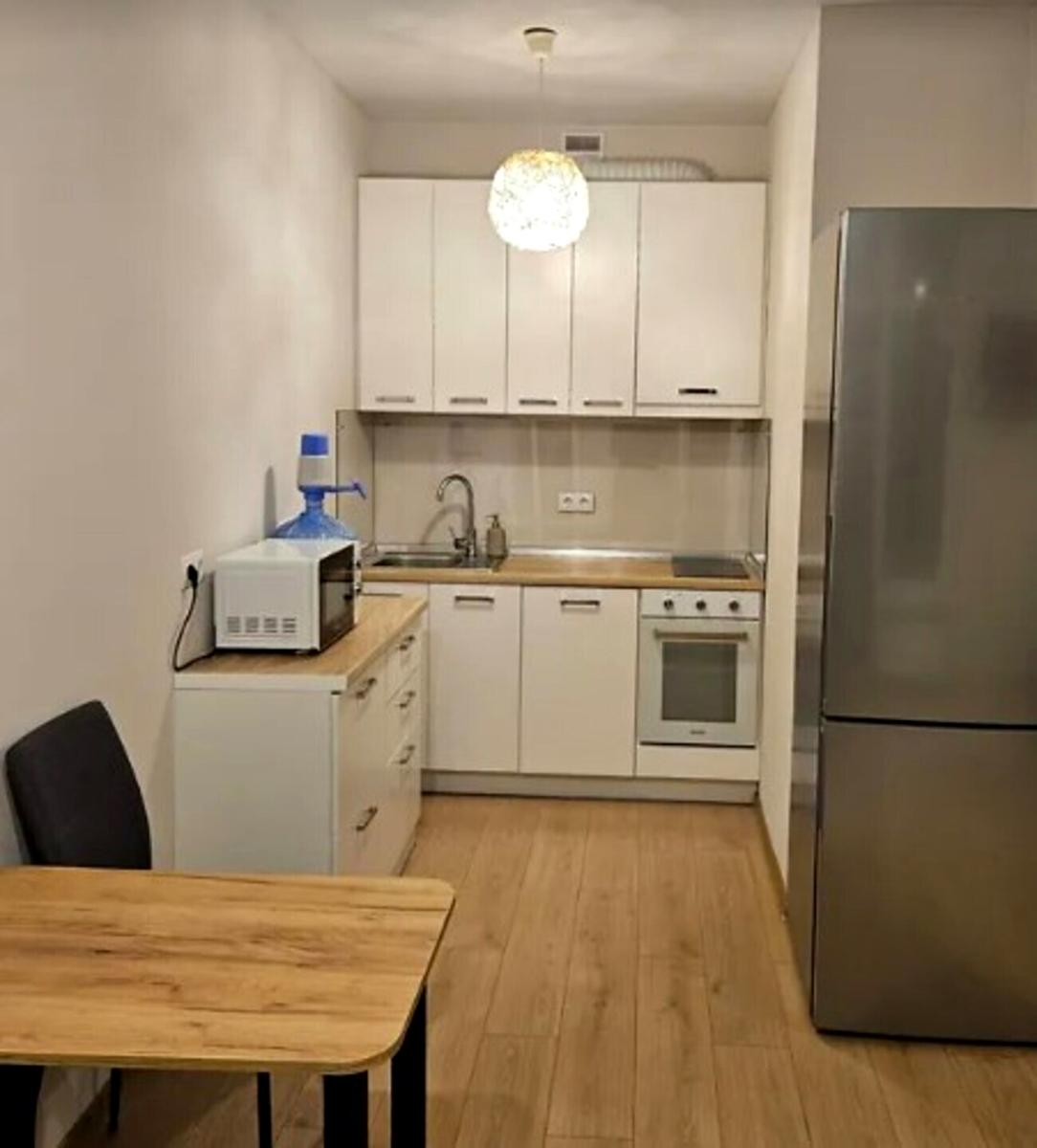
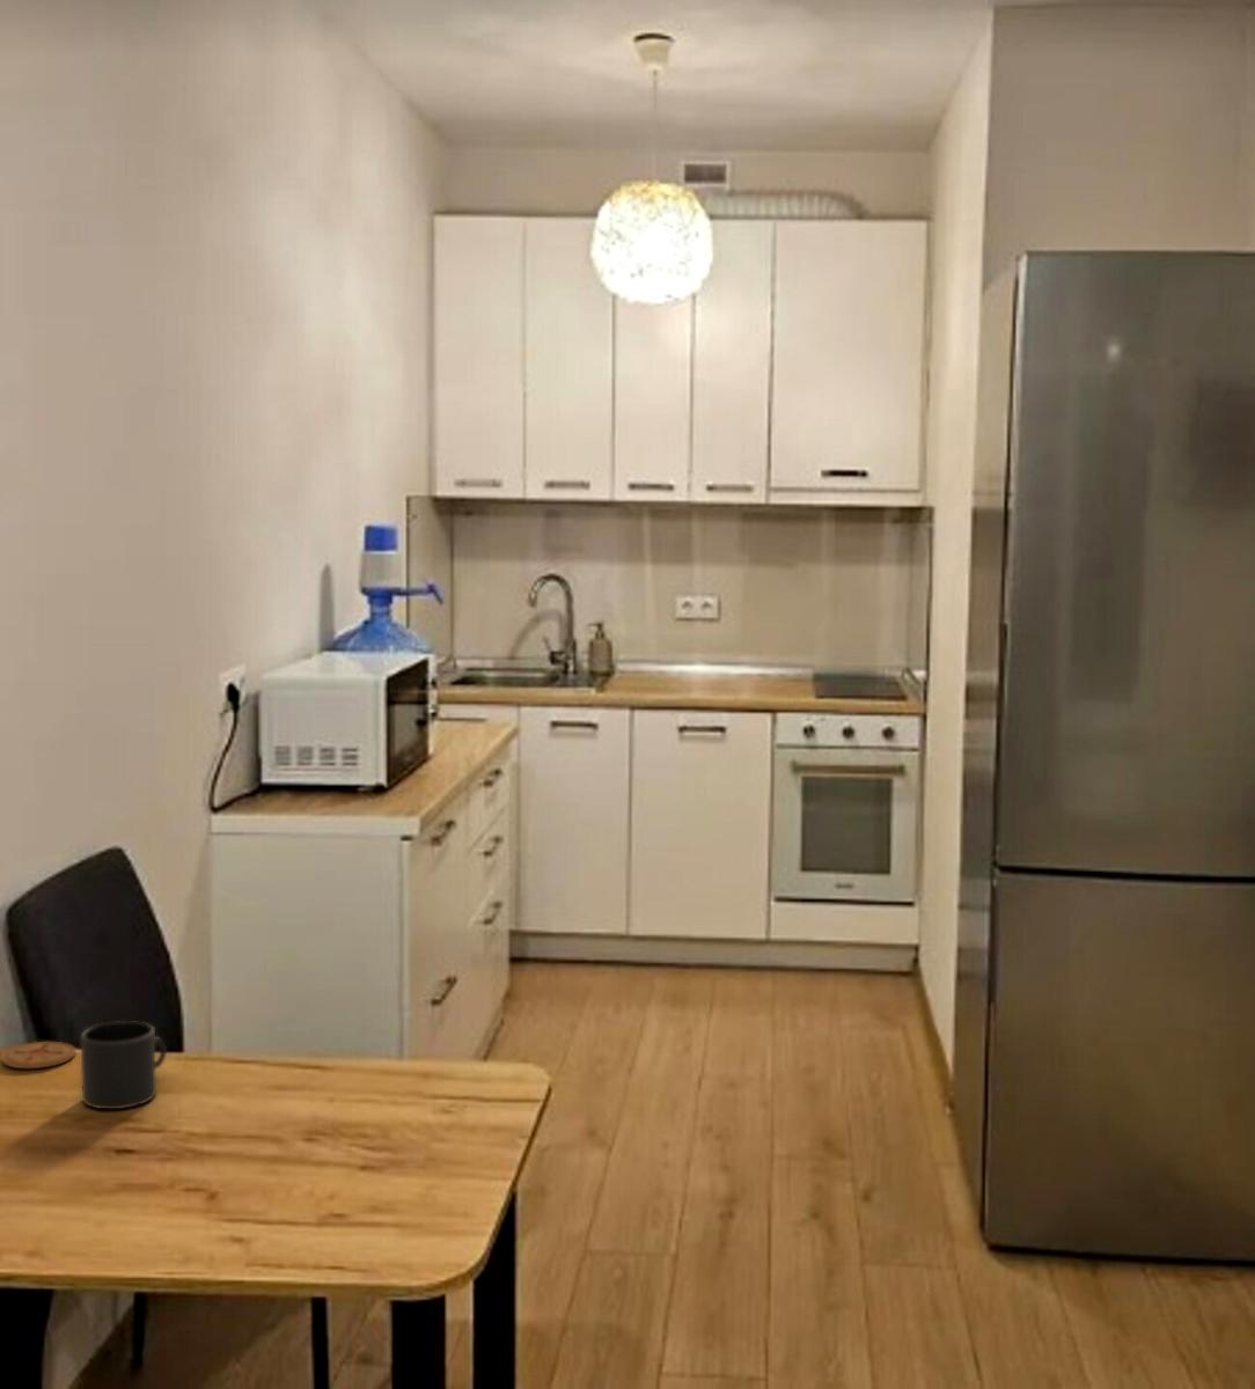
+ coaster [0,1041,76,1070]
+ mug [80,1020,168,1110]
